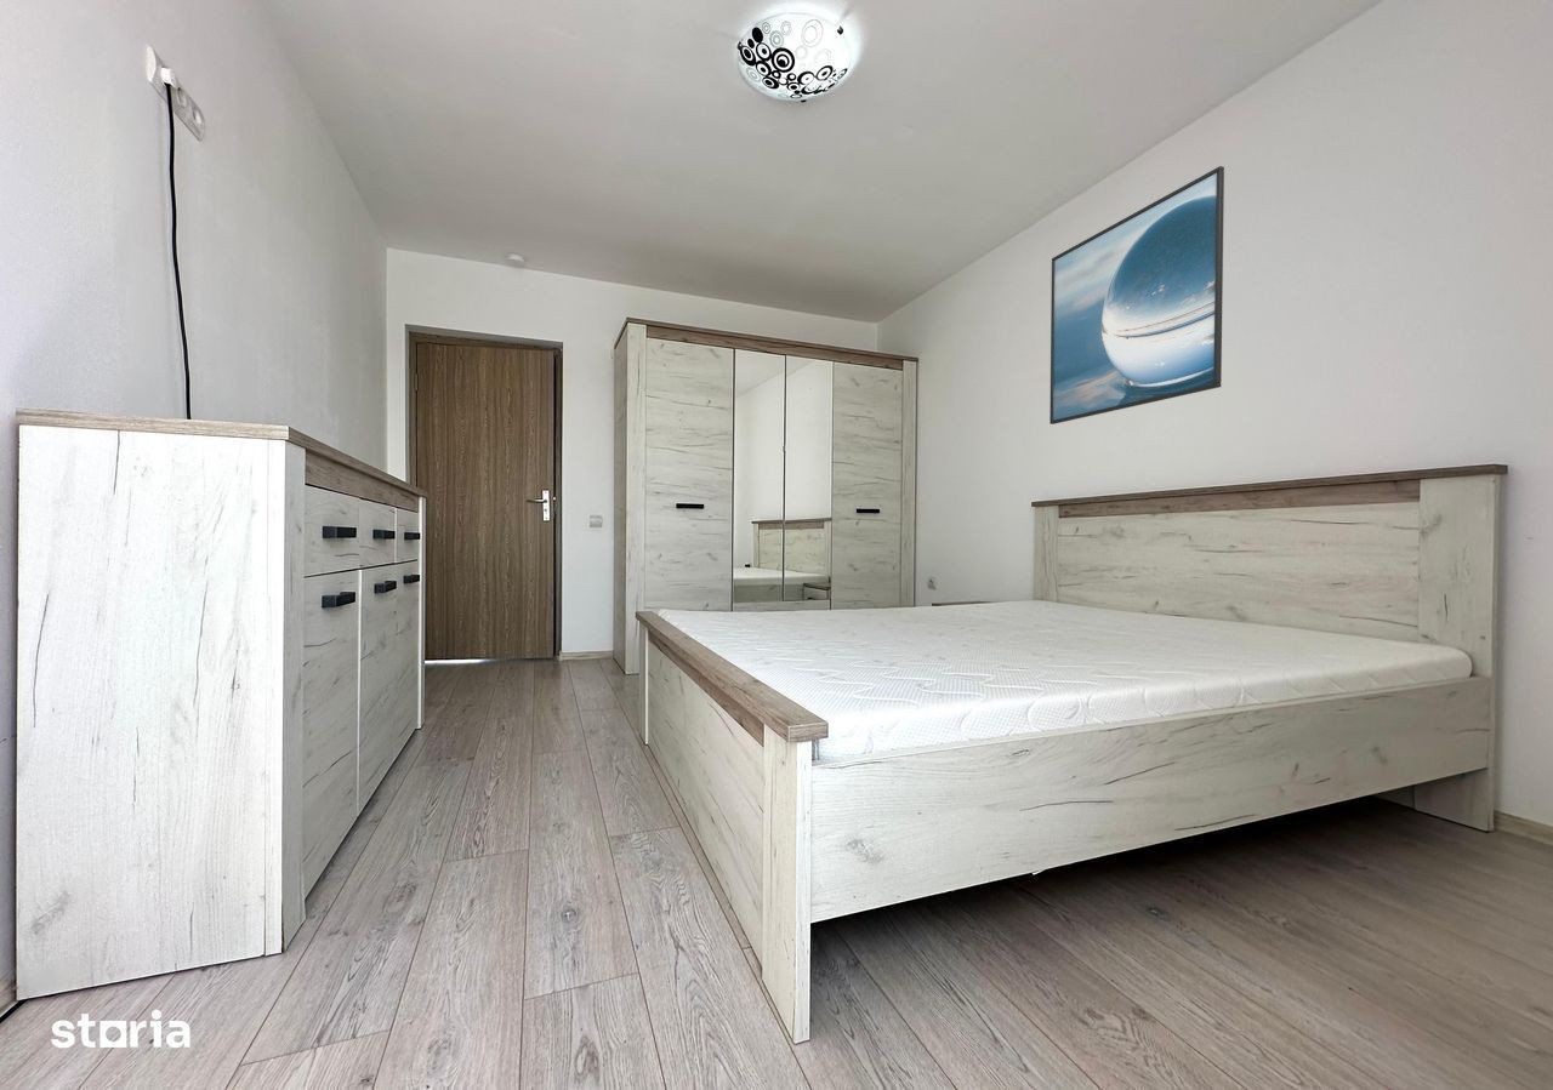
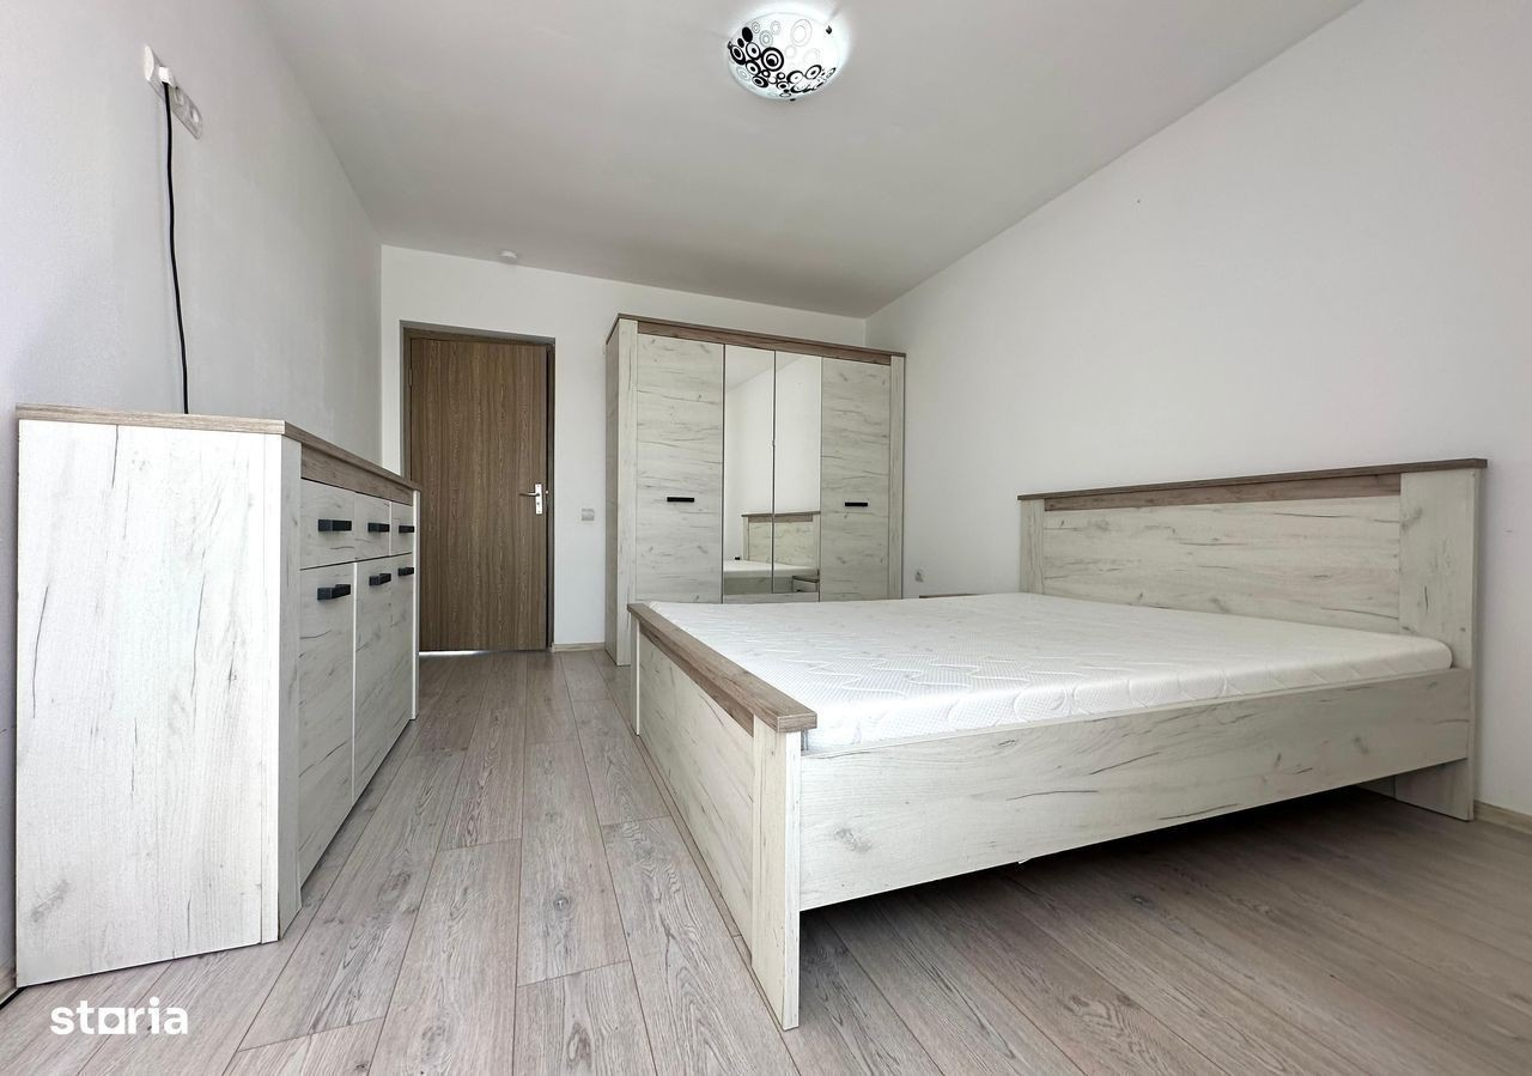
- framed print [1048,165,1225,426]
